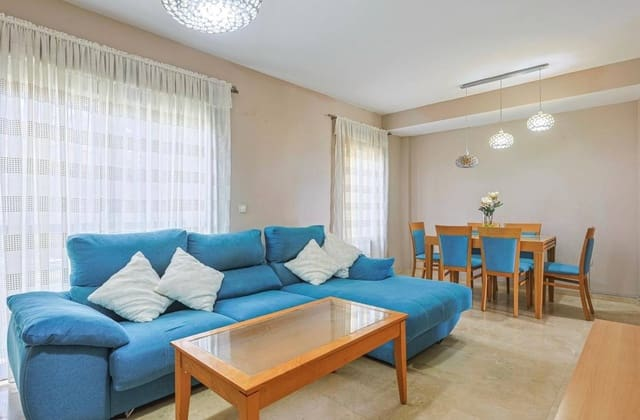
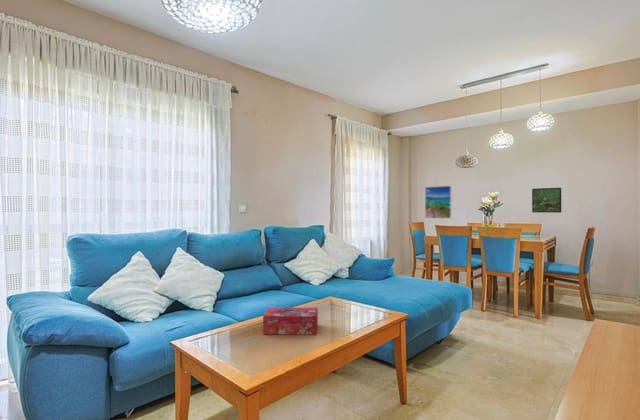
+ tissue box [262,306,319,336]
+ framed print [531,187,562,214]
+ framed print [424,185,452,219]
